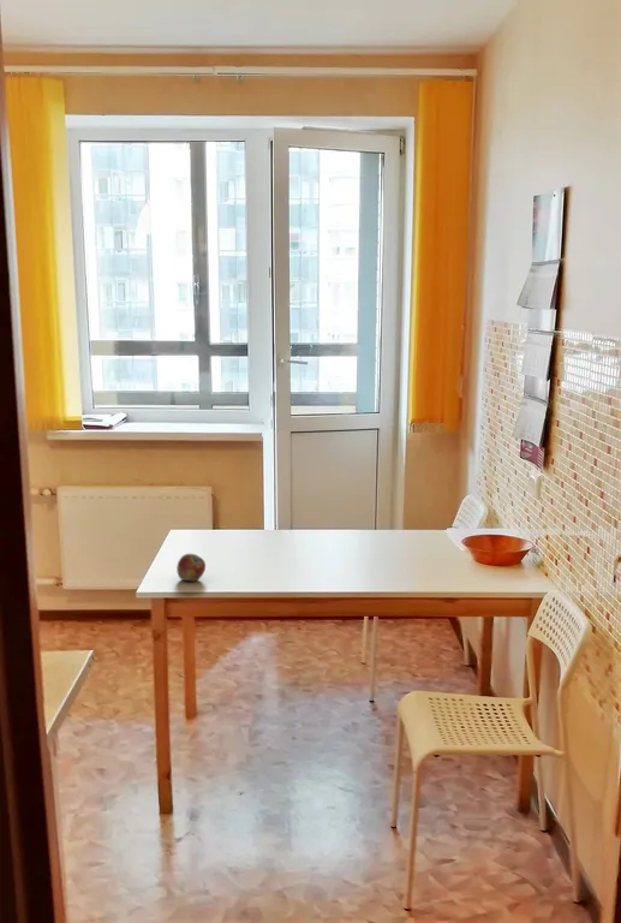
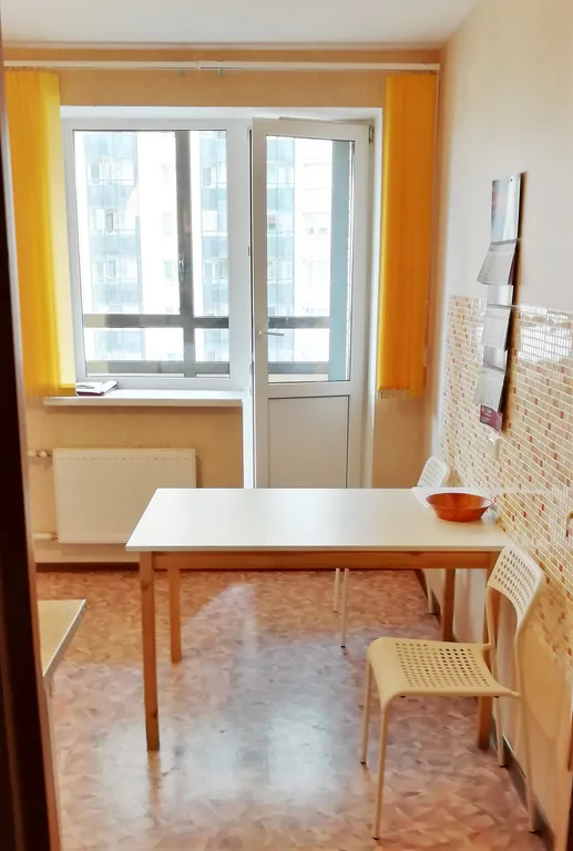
- fruit [175,553,207,582]
